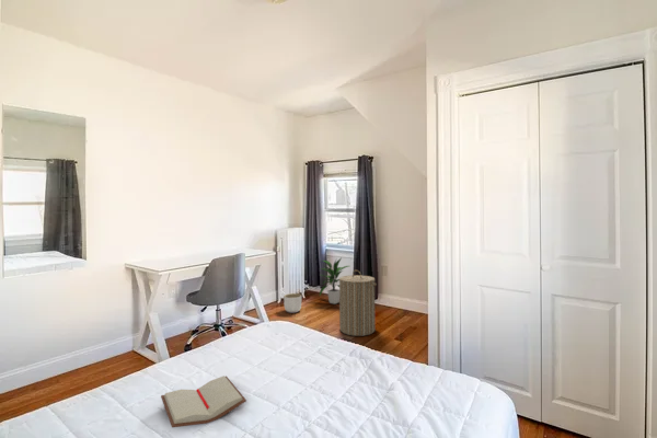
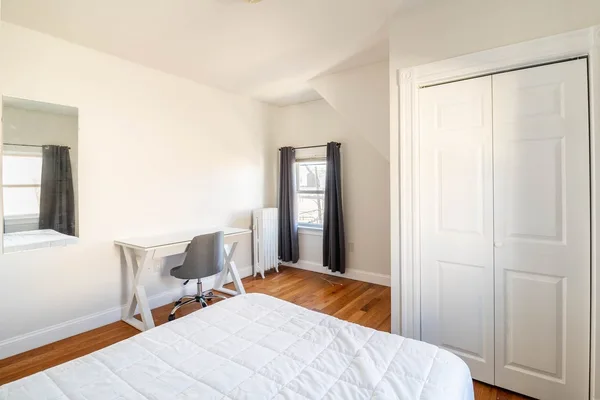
- laundry hamper [338,269,378,337]
- planter [283,292,302,314]
- paperback book [160,374,247,428]
- indoor plant [319,257,349,306]
